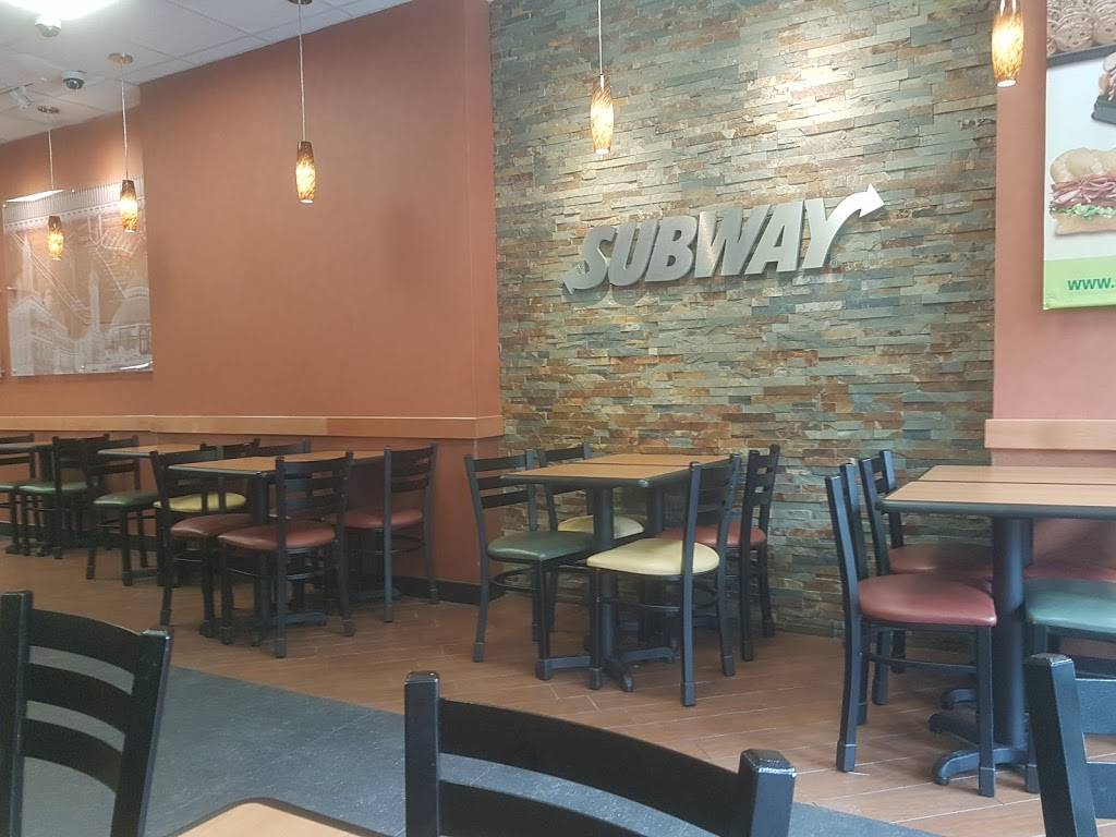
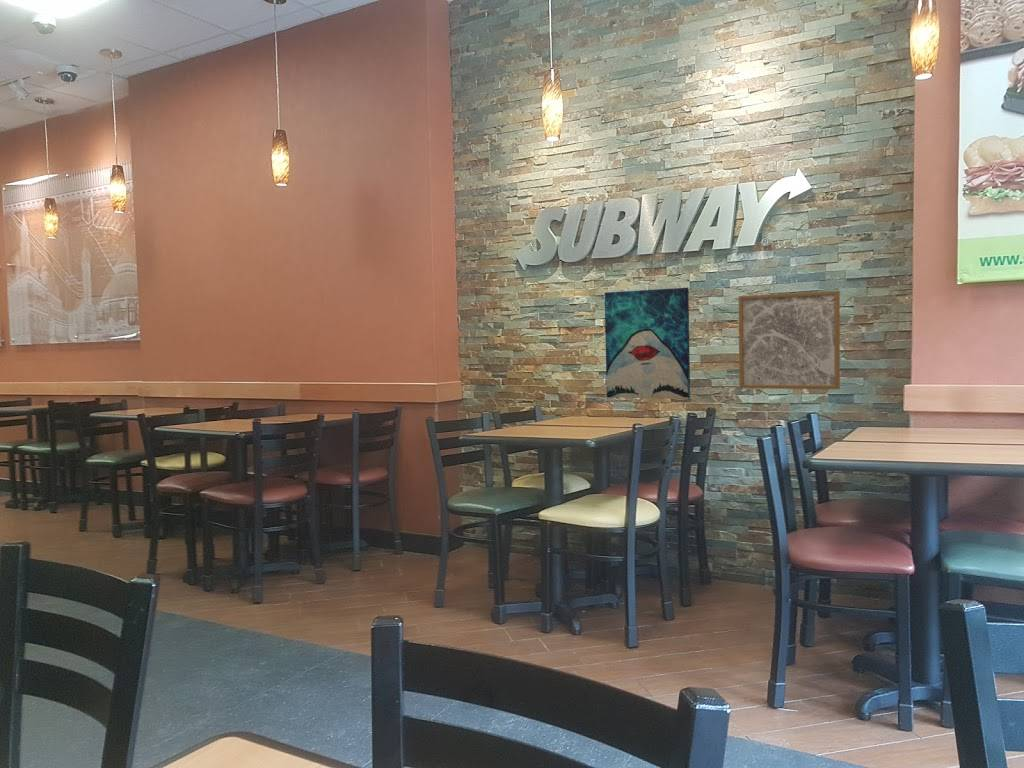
+ wall art [604,287,691,400]
+ wall art [738,290,841,390]
